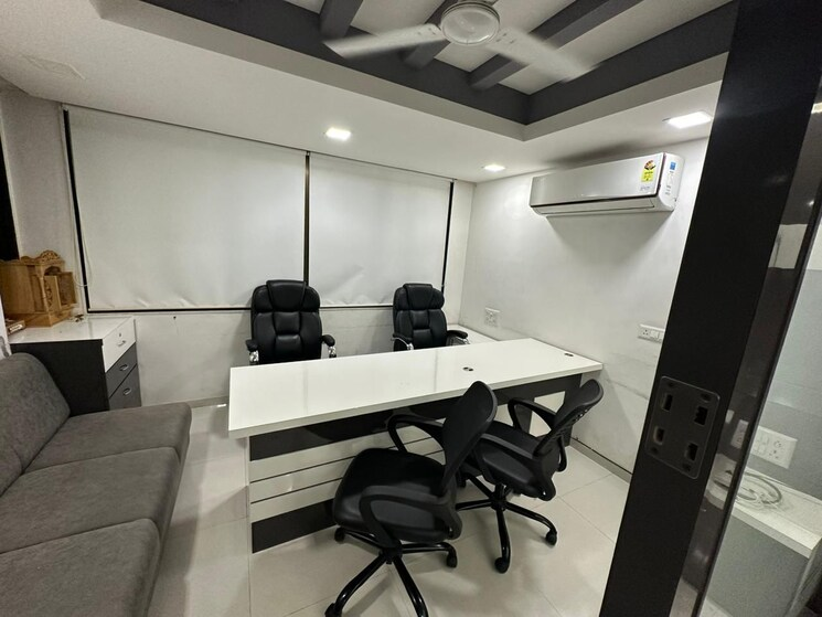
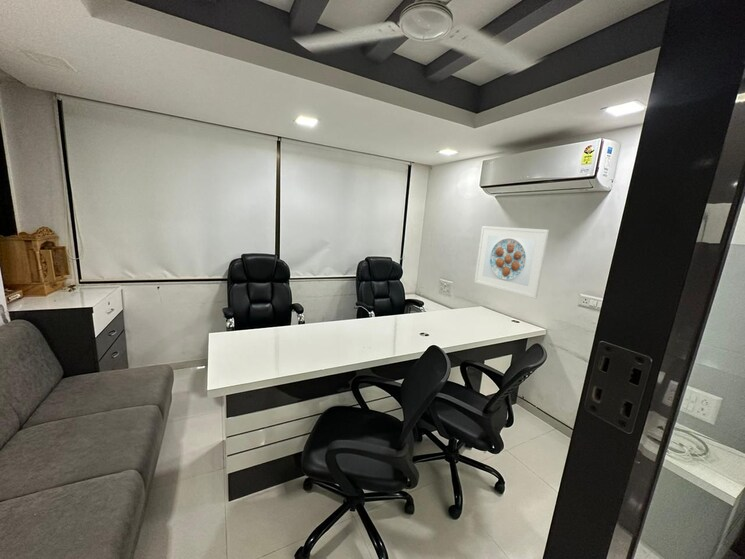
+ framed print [474,225,550,299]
